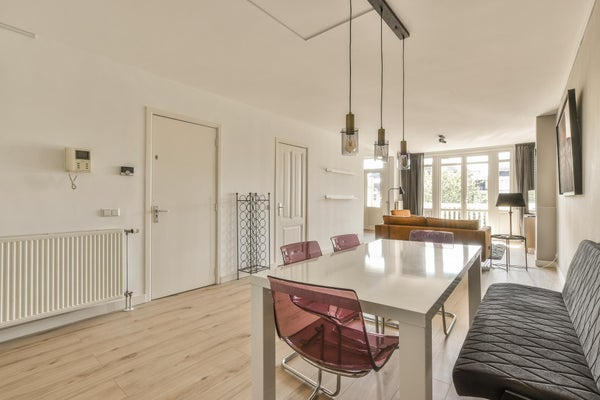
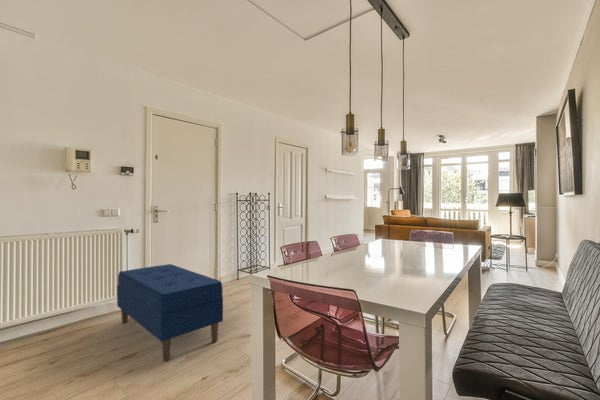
+ bench [116,263,224,362]
